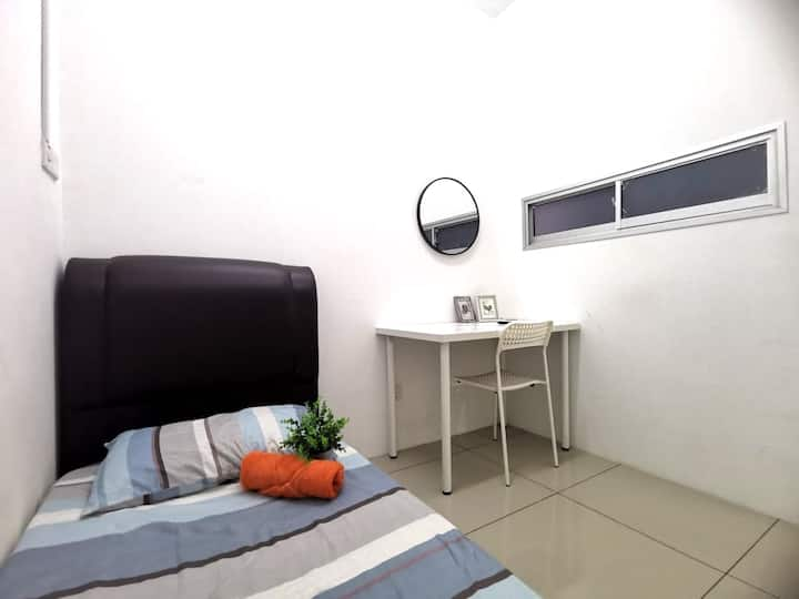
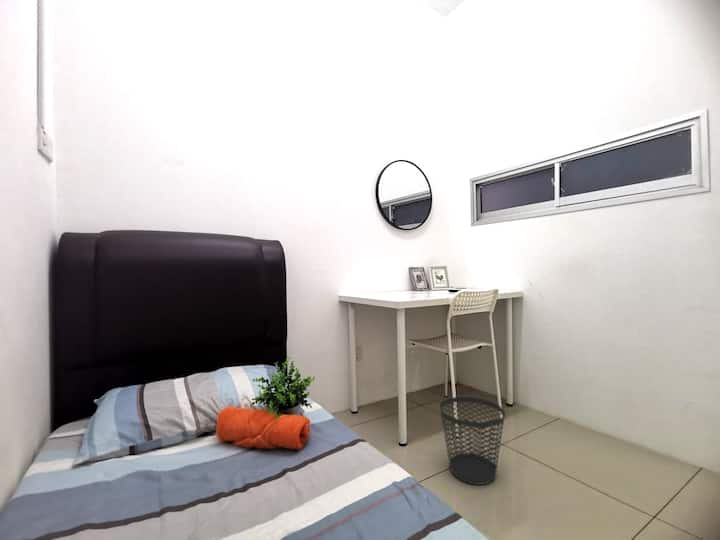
+ wastebasket [439,396,506,486]
